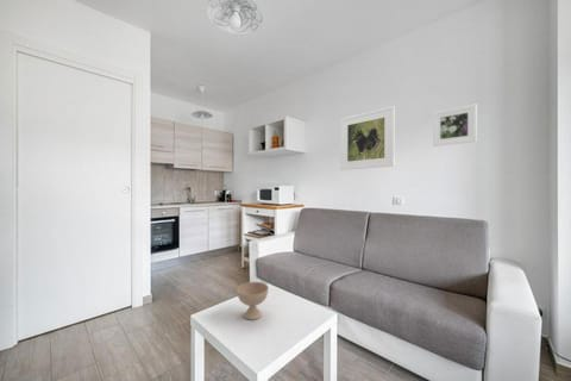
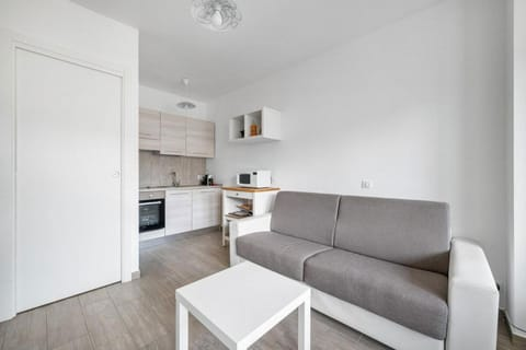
- bowl [236,281,270,321]
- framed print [339,105,396,171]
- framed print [432,104,478,148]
